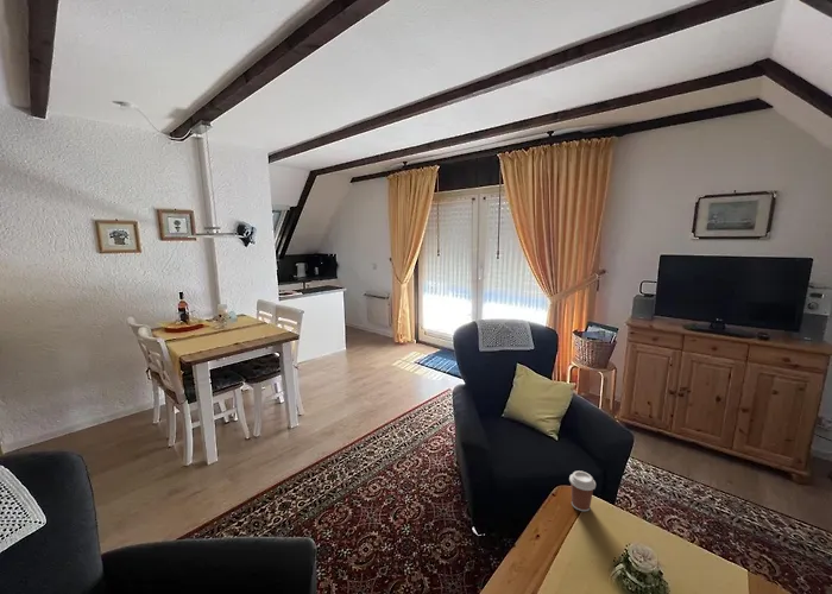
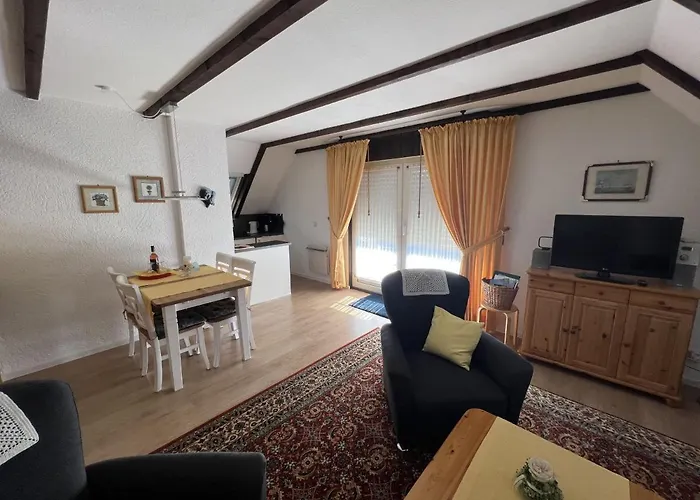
- coffee cup [568,470,597,512]
